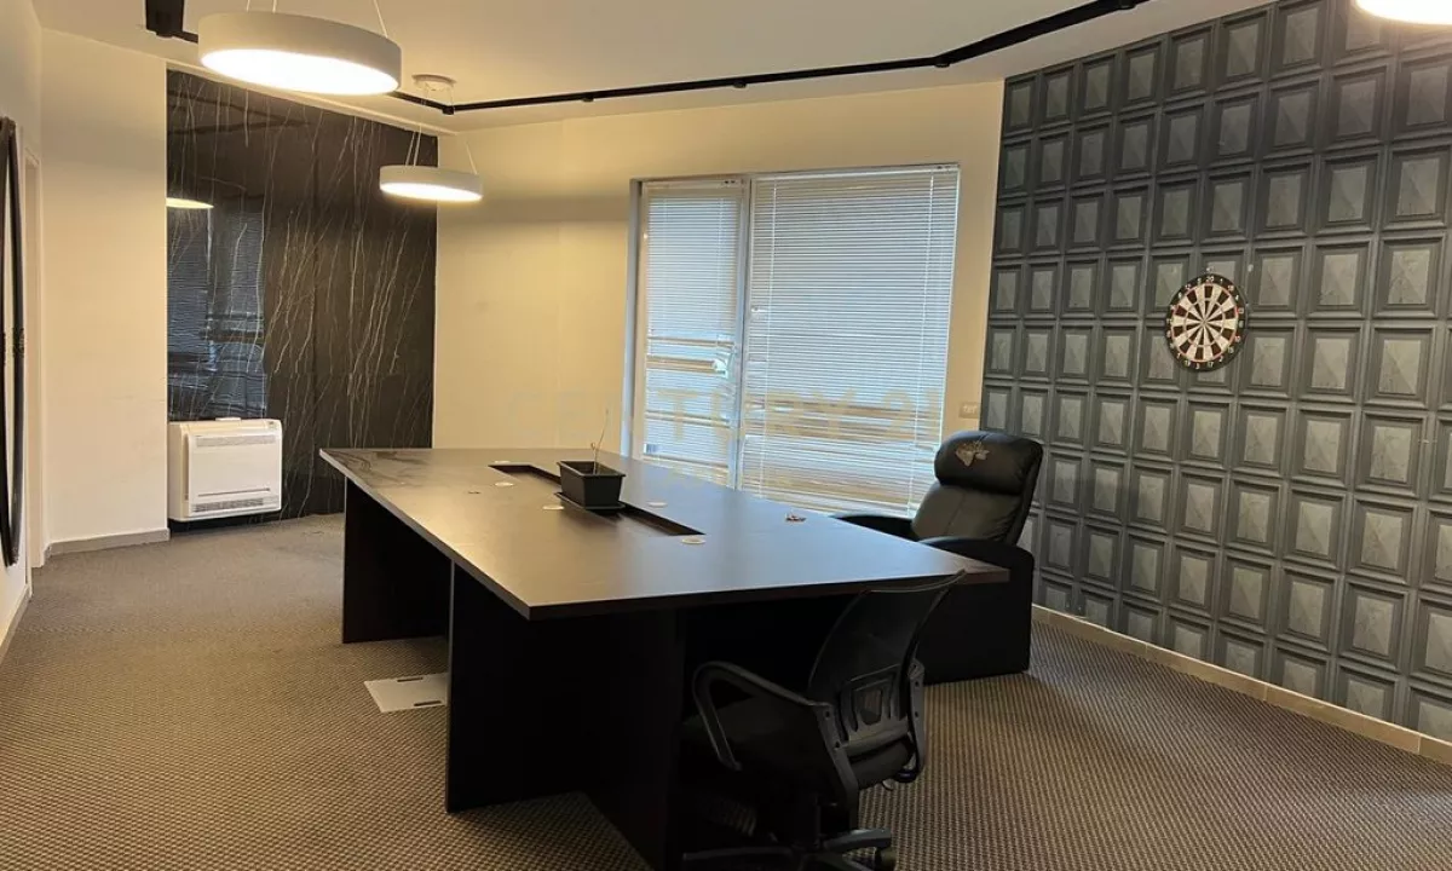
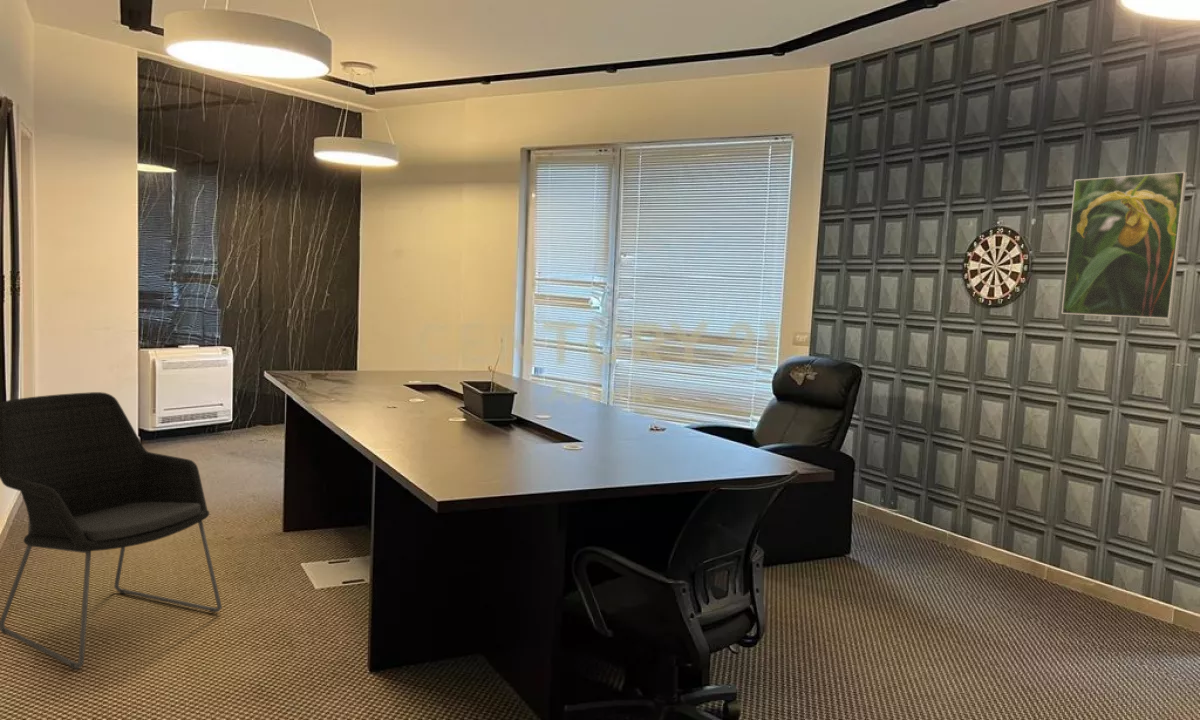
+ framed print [1061,171,1188,320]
+ chair [0,391,223,670]
